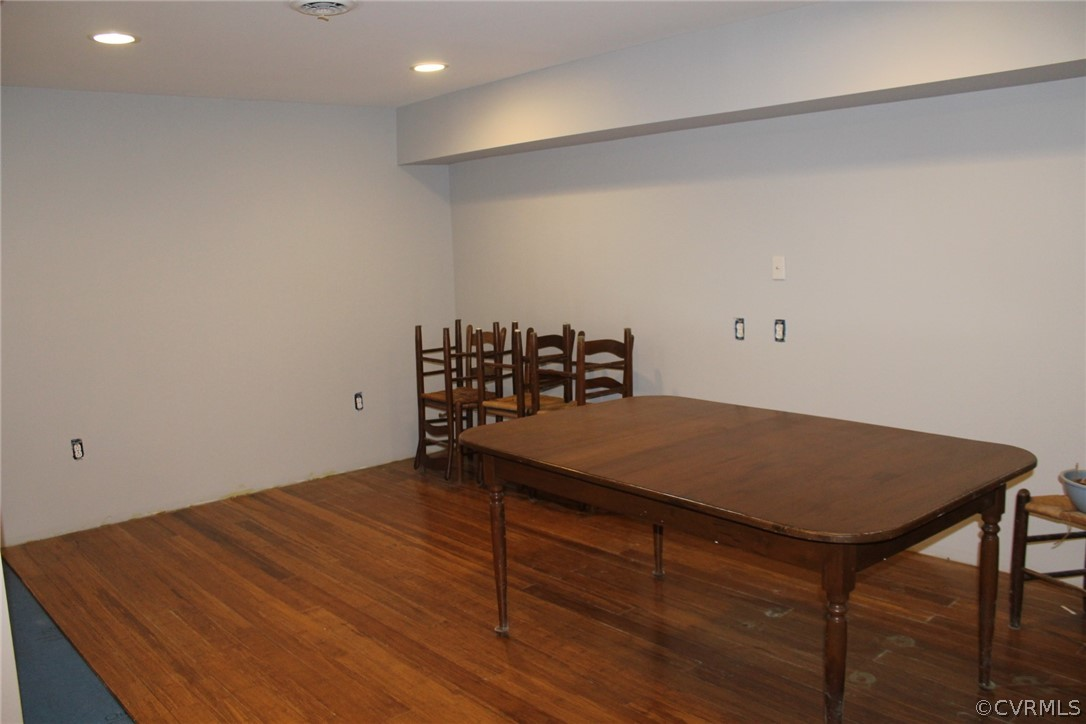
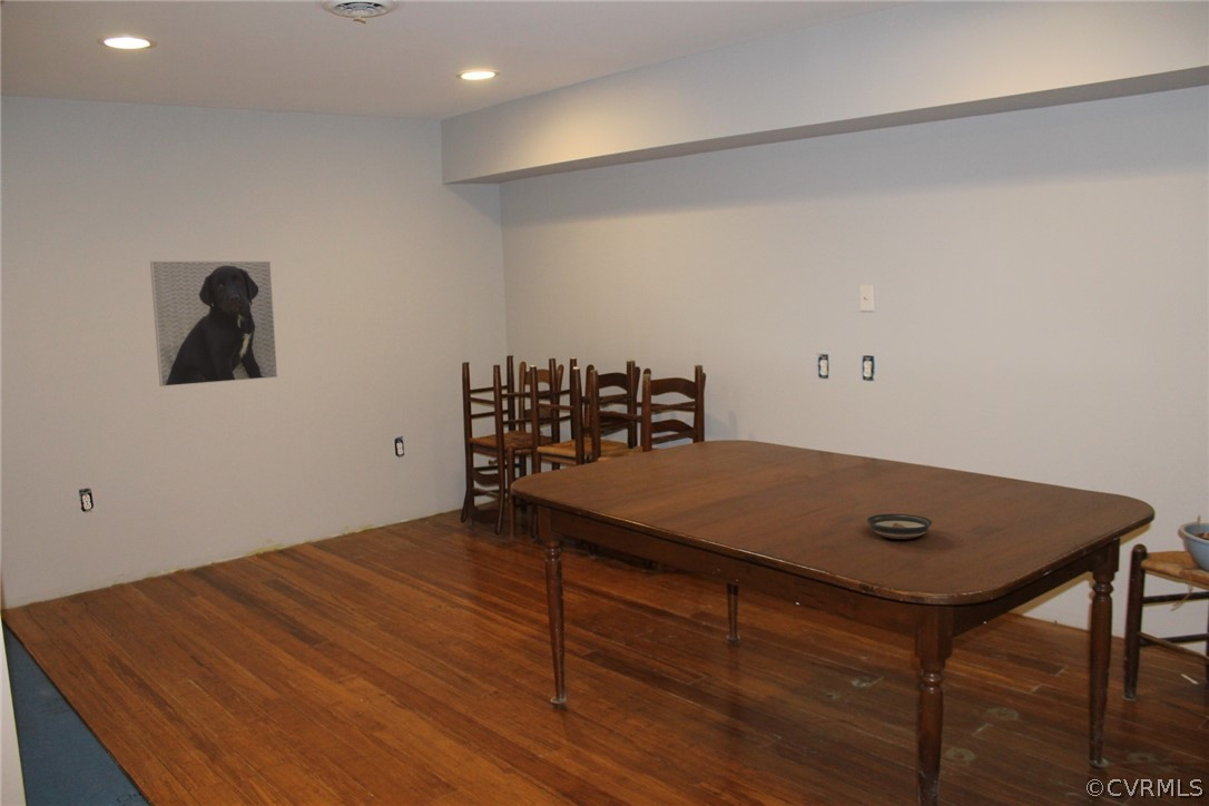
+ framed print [149,261,278,387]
+ saucer [866,513,933,540]
